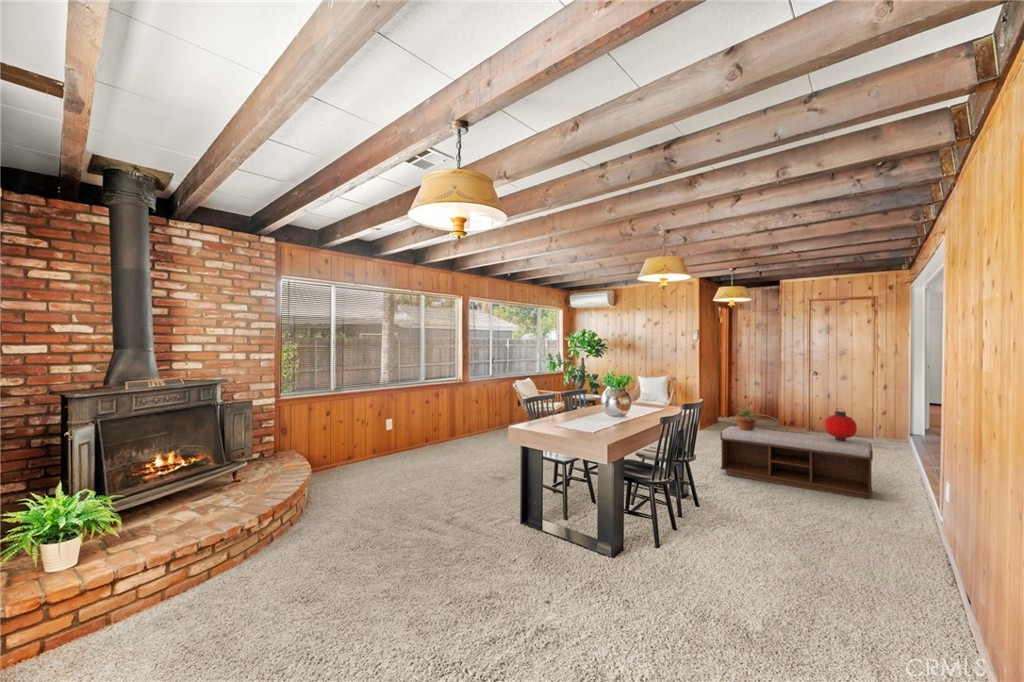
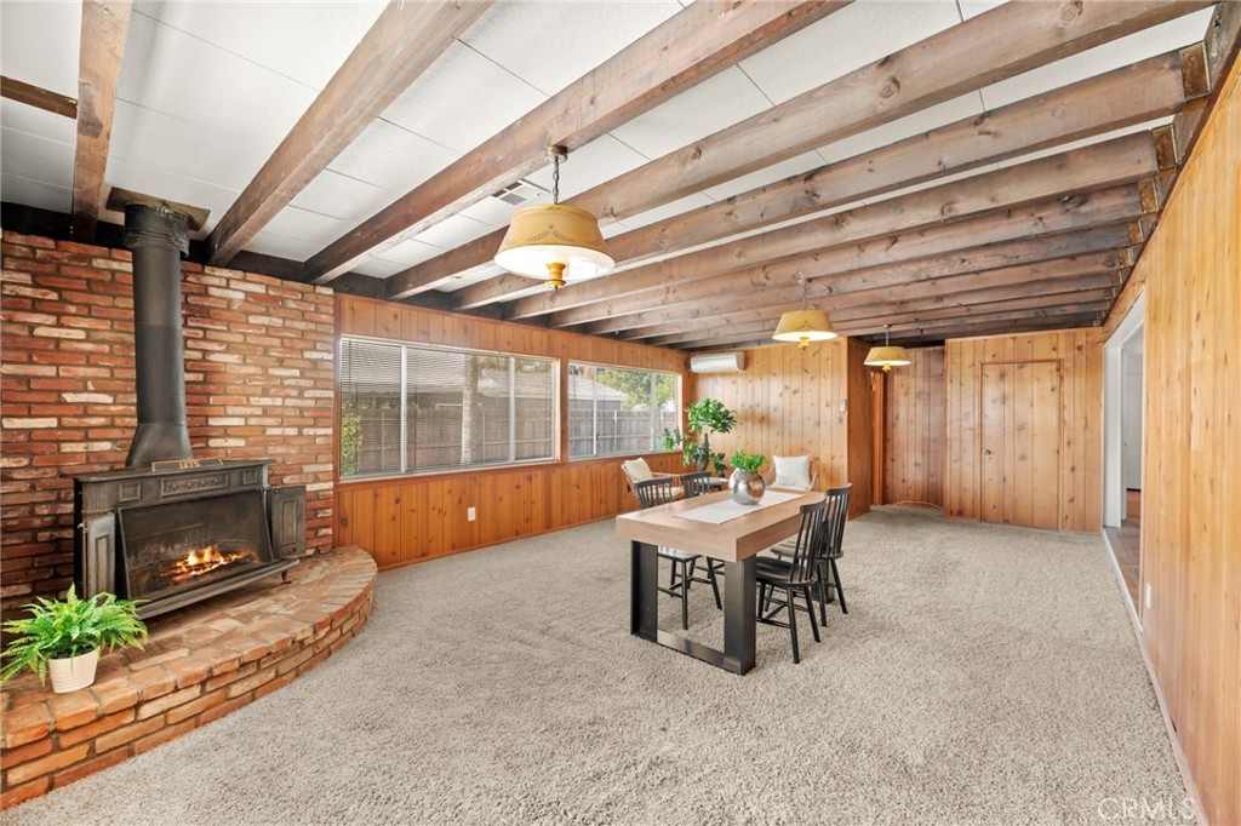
- potted plant [733,404,761,431]
- bench [720,425,874,500]
- lantern [824,407,858,442]
